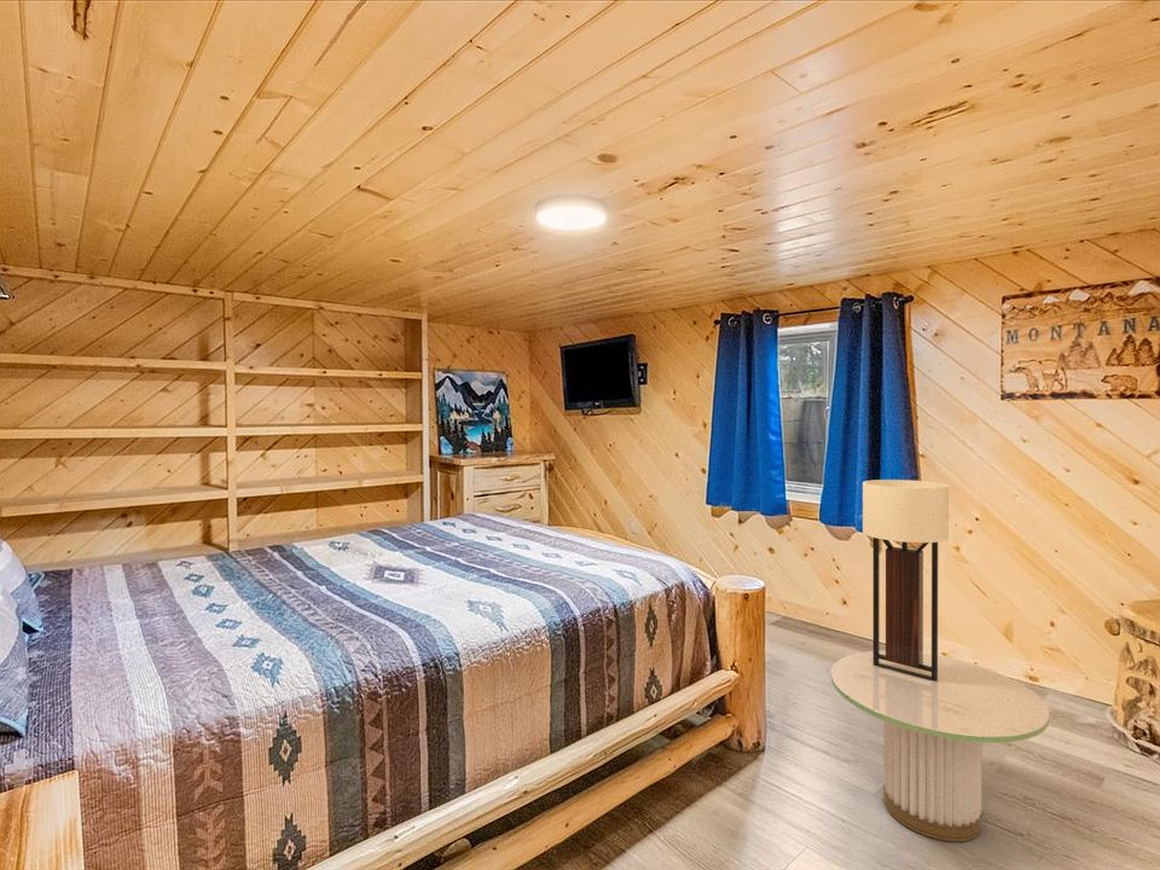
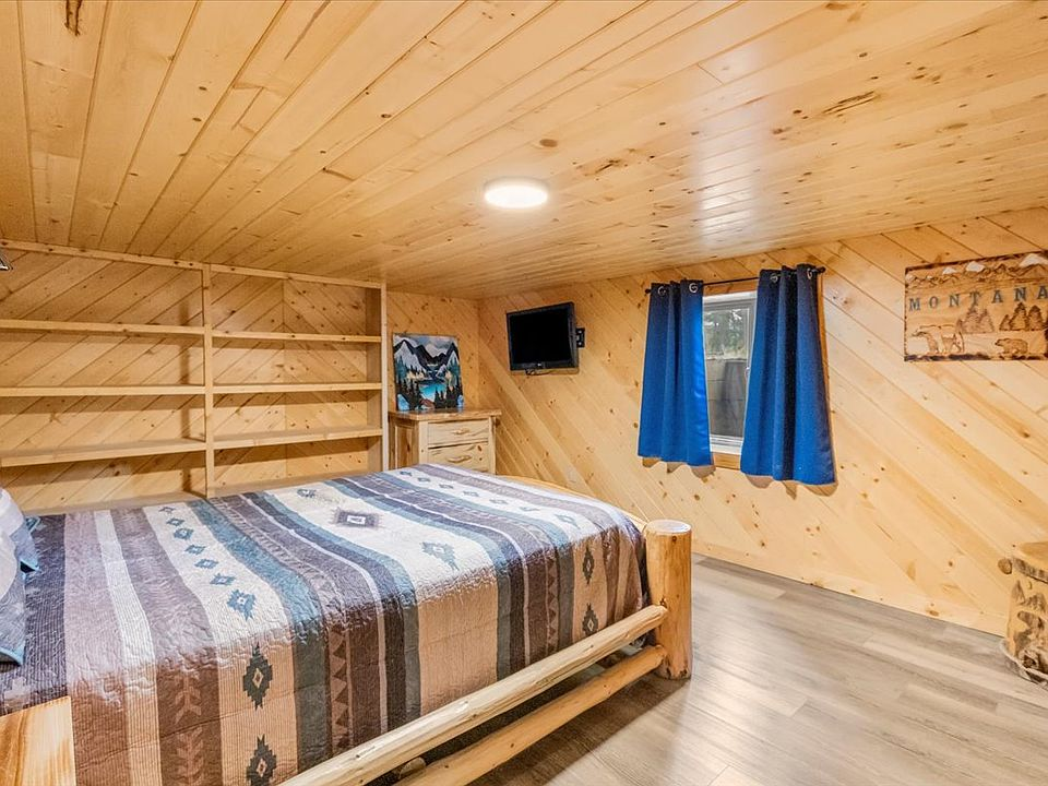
- wall sconce [862,478,950,682]
- side table [830,649,1050,842]
